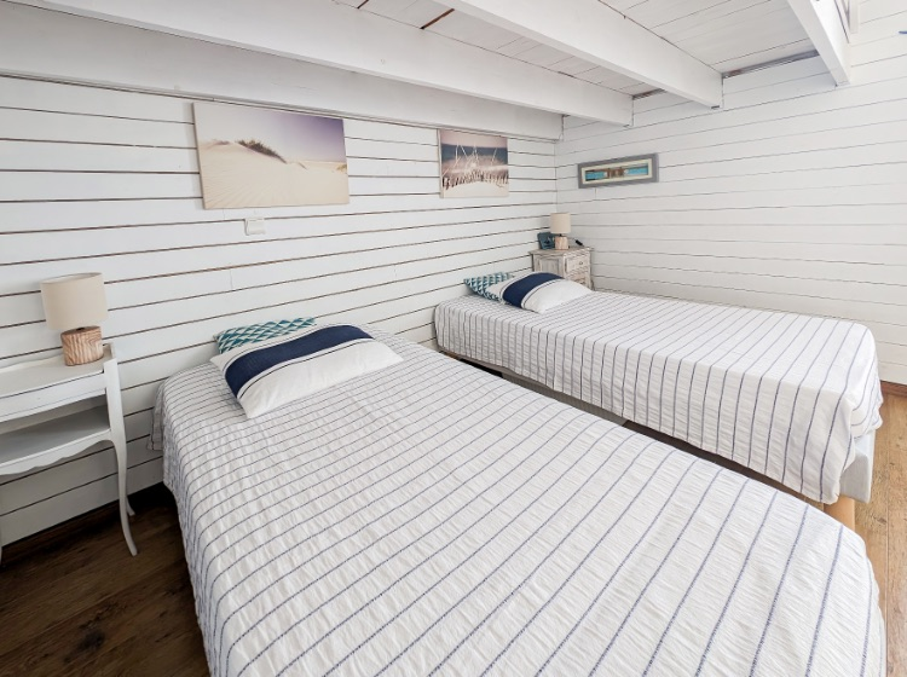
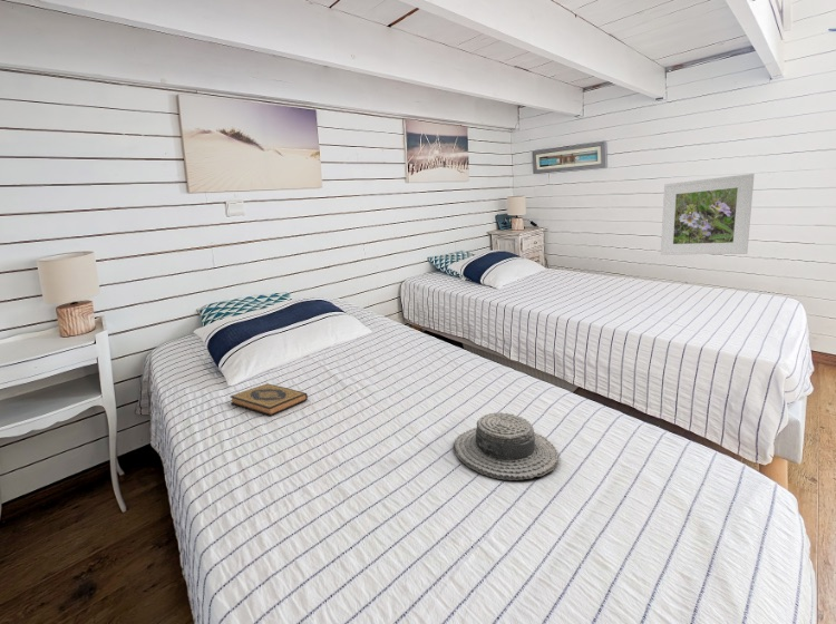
+ hardback book [230,382,309,417]
+ boater hat [454,411,574,481]
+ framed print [660,173,756,256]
